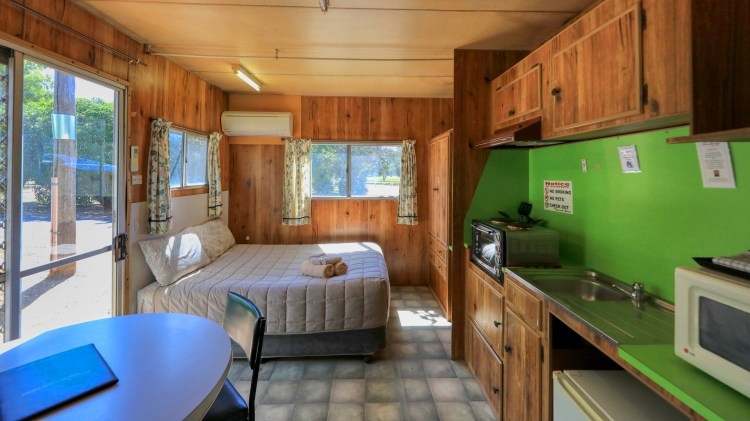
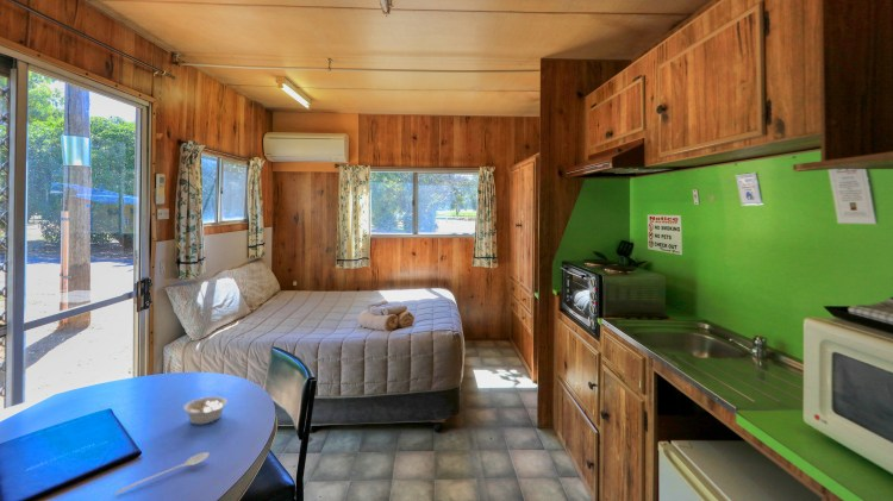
+ stirrer [114,451,211,495]
+ legume [182,395,229,425]
